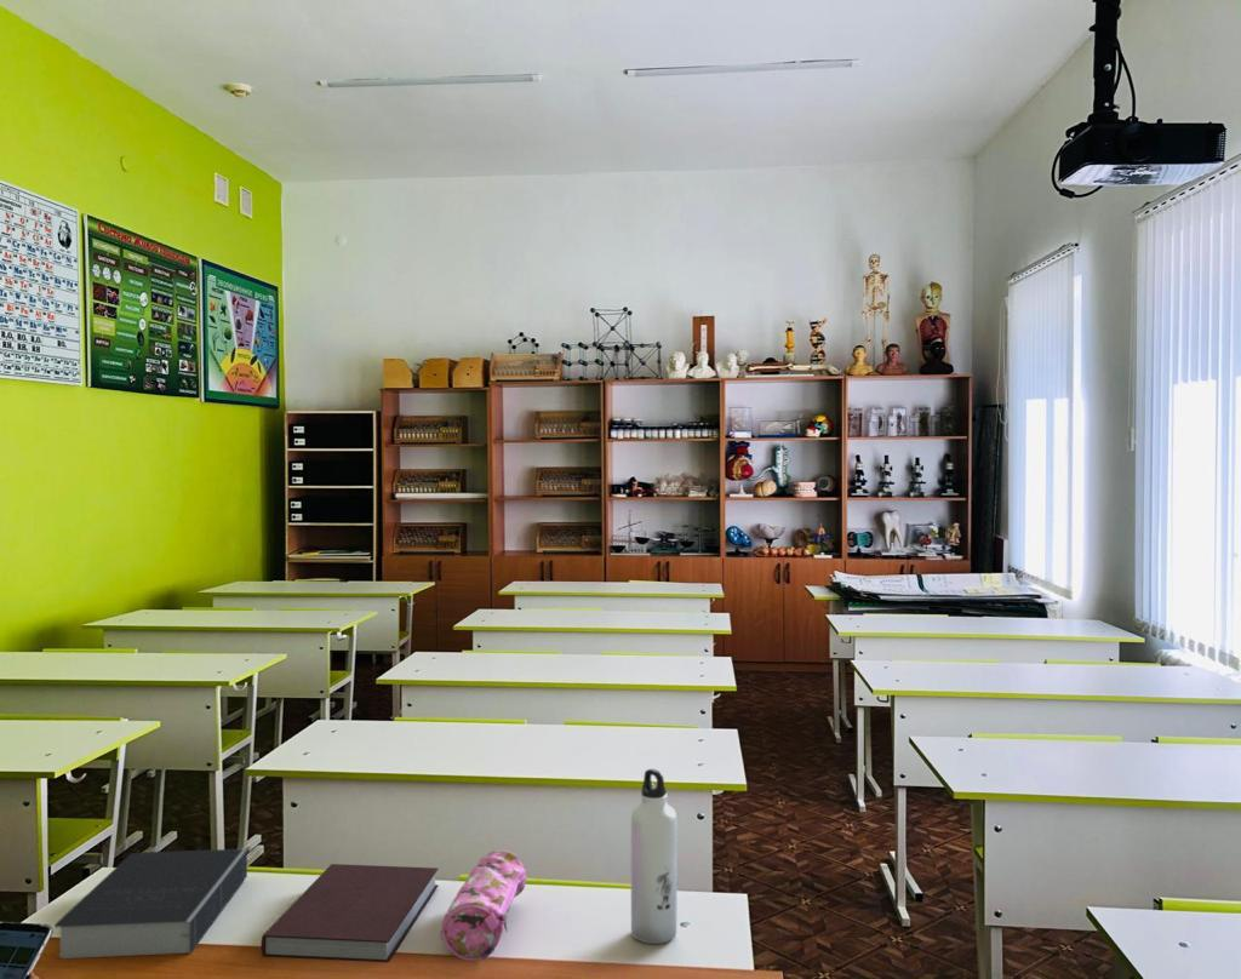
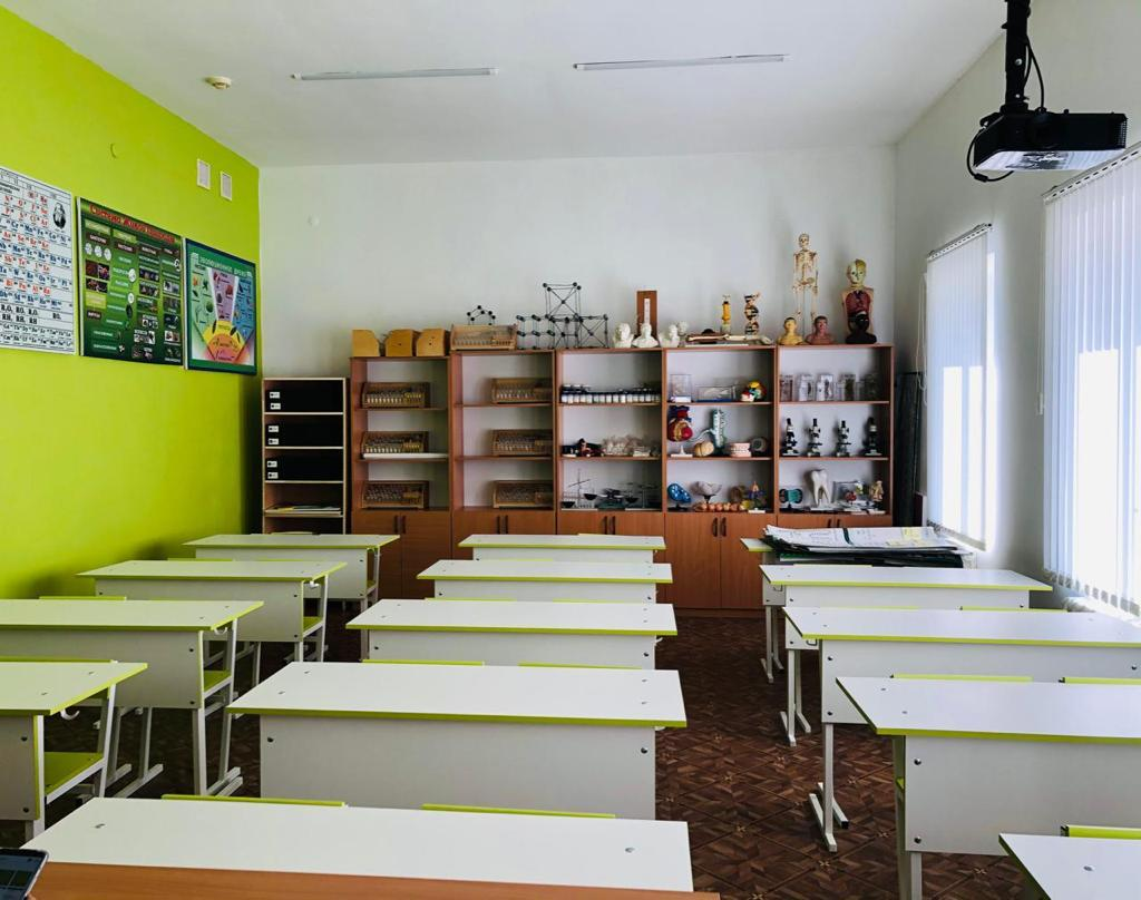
- notebook [259,863,440,963]
- water bottle [630,768,679,945]
- book [53,848,250,960]
- pencil case [439,849,527,962]
